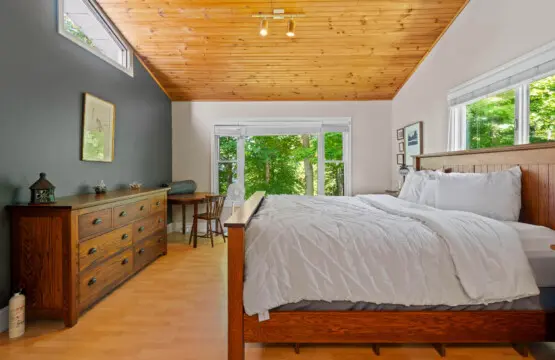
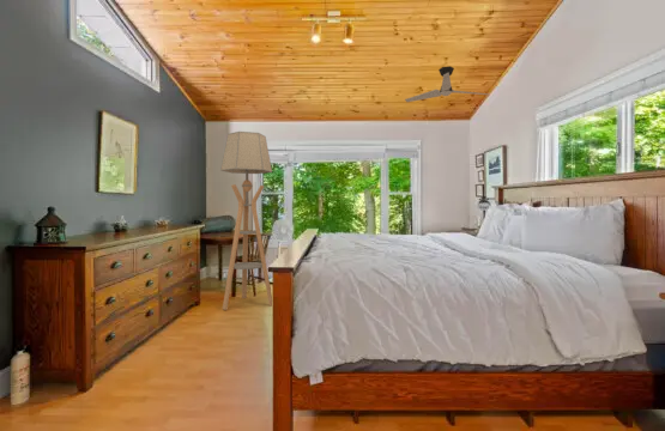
+ floor lamp [219,130,273,311]
+ ceiling fan [404,65,489,103]
